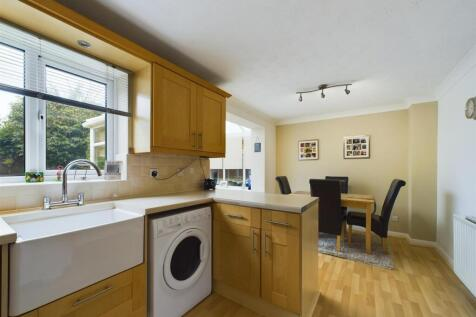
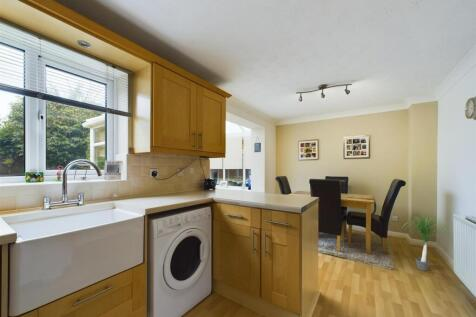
+ potted plant [400,211,452,272]
